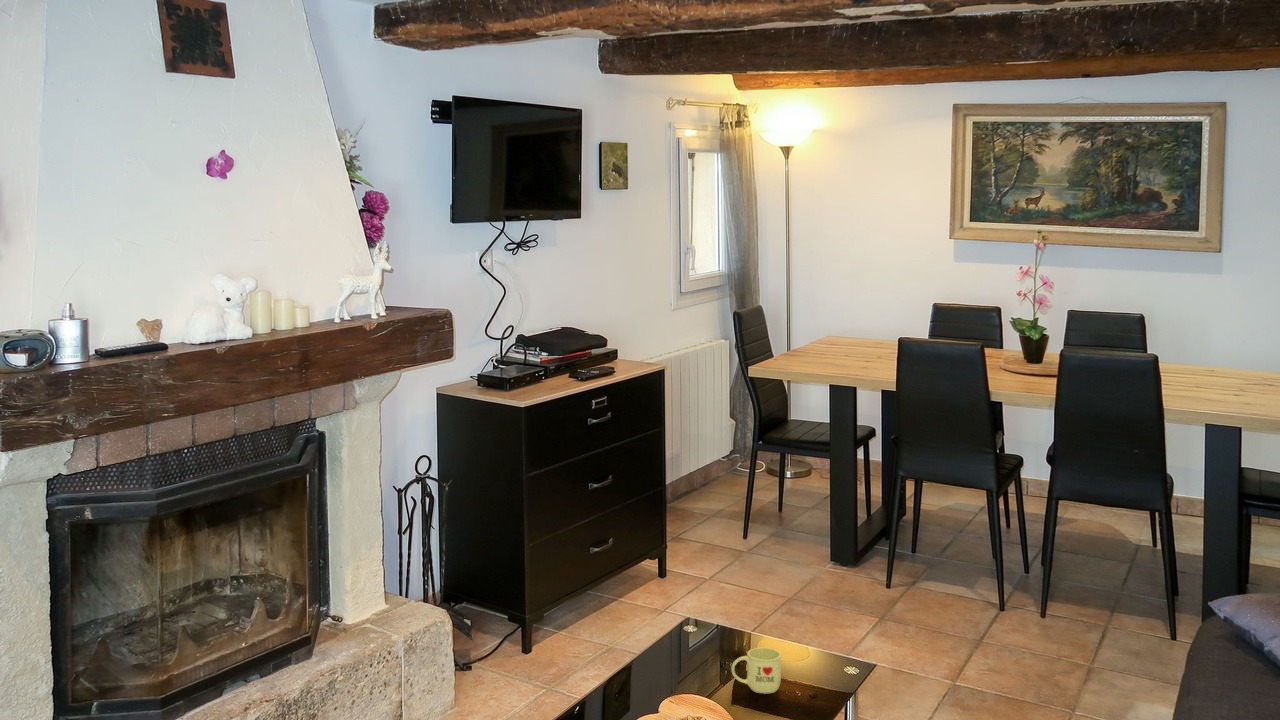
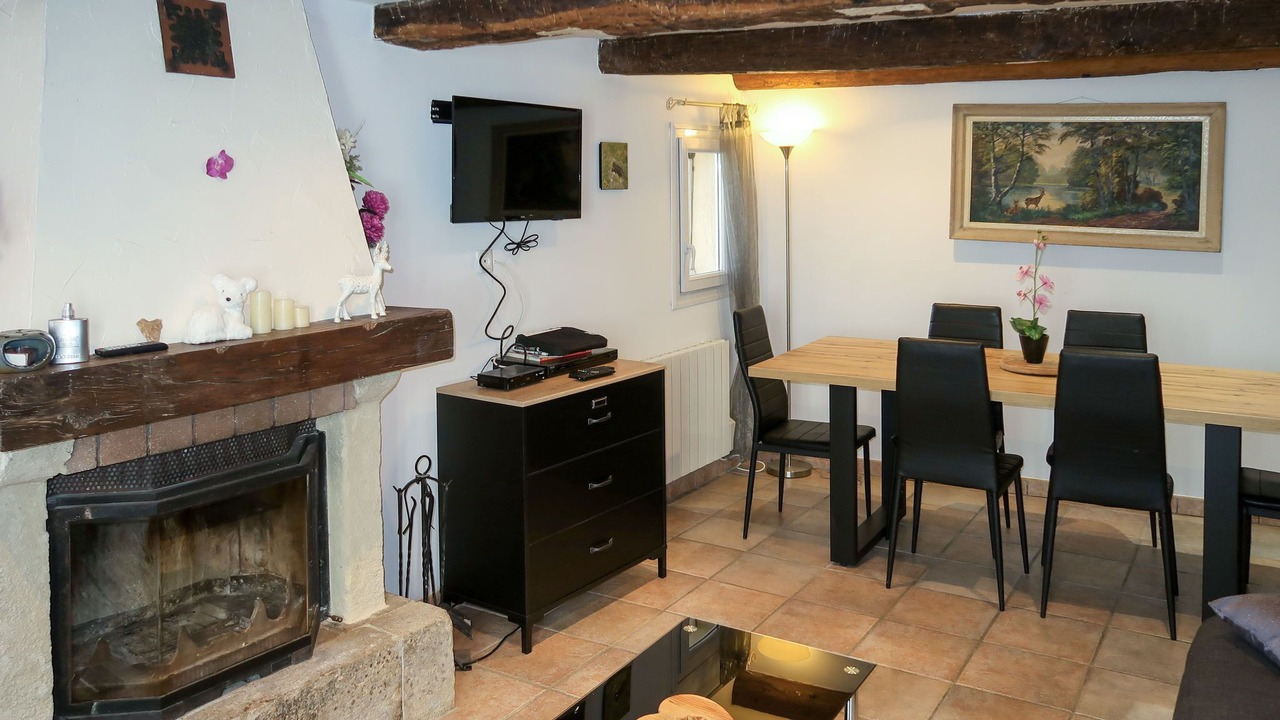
- mug [730,647,782,695]
